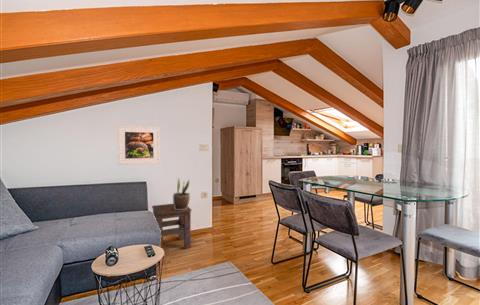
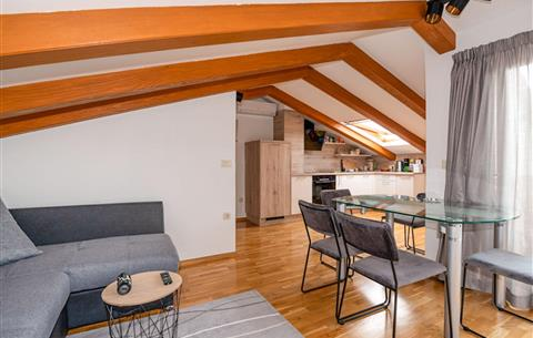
- side table [151,203,193,250]
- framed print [117,125,161,166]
- potted plant [172,177,191,210]
